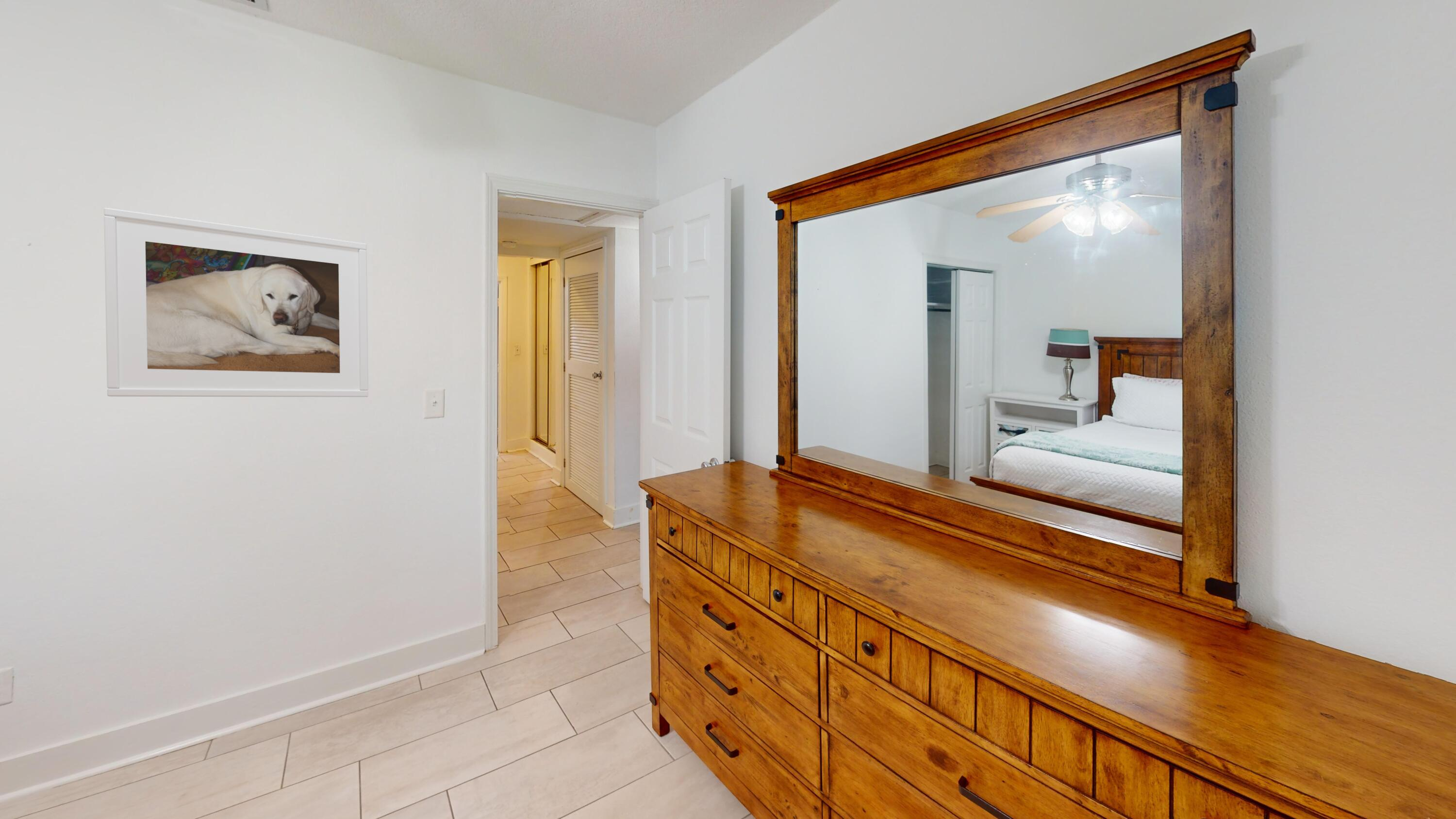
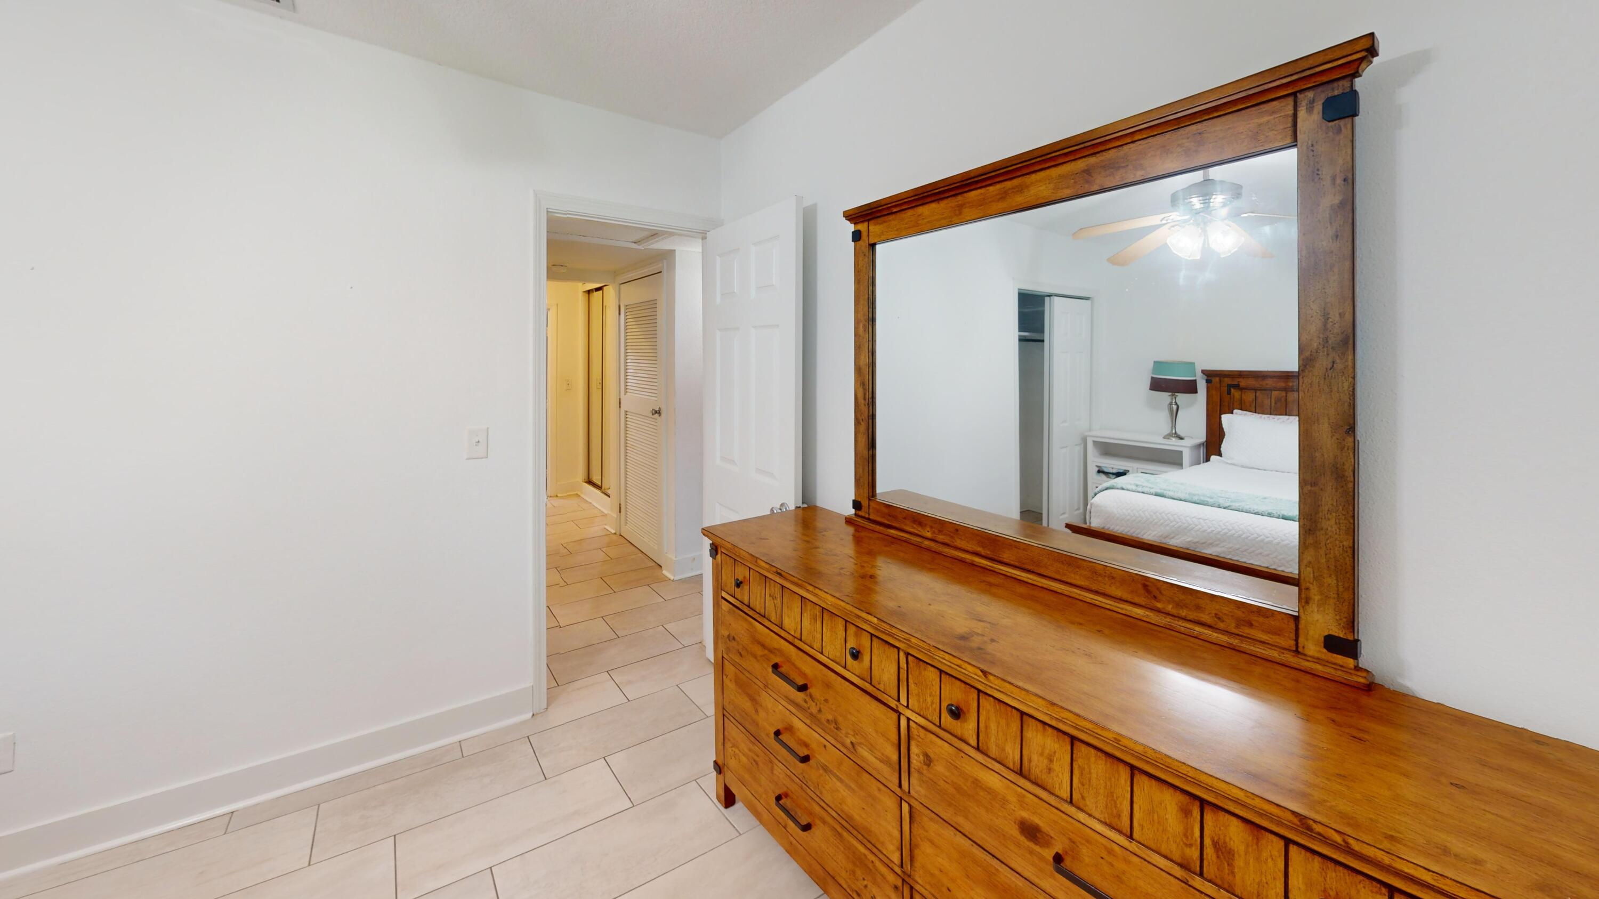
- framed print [103,207,369,398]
